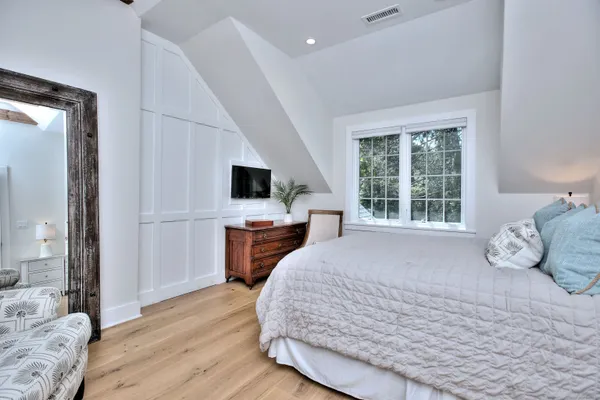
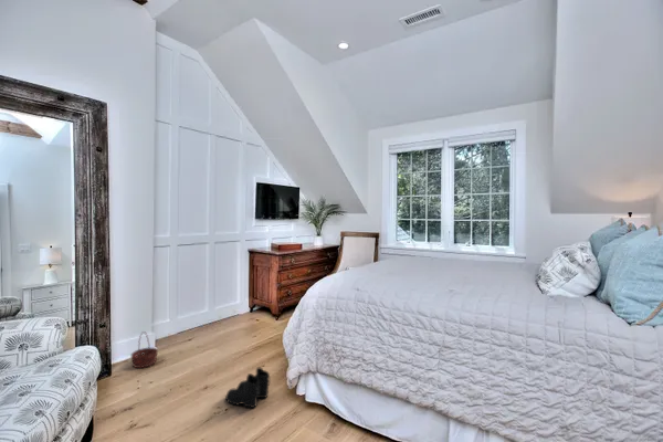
+ boots [224,367,272,409]
+ basket [129,330,159,369]
